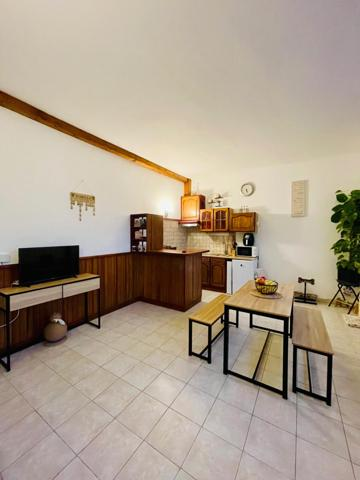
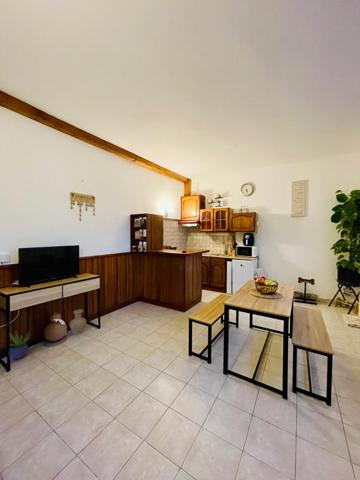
+ vase [69,309,87,335]
+ potted plant [9,329,31,360]
